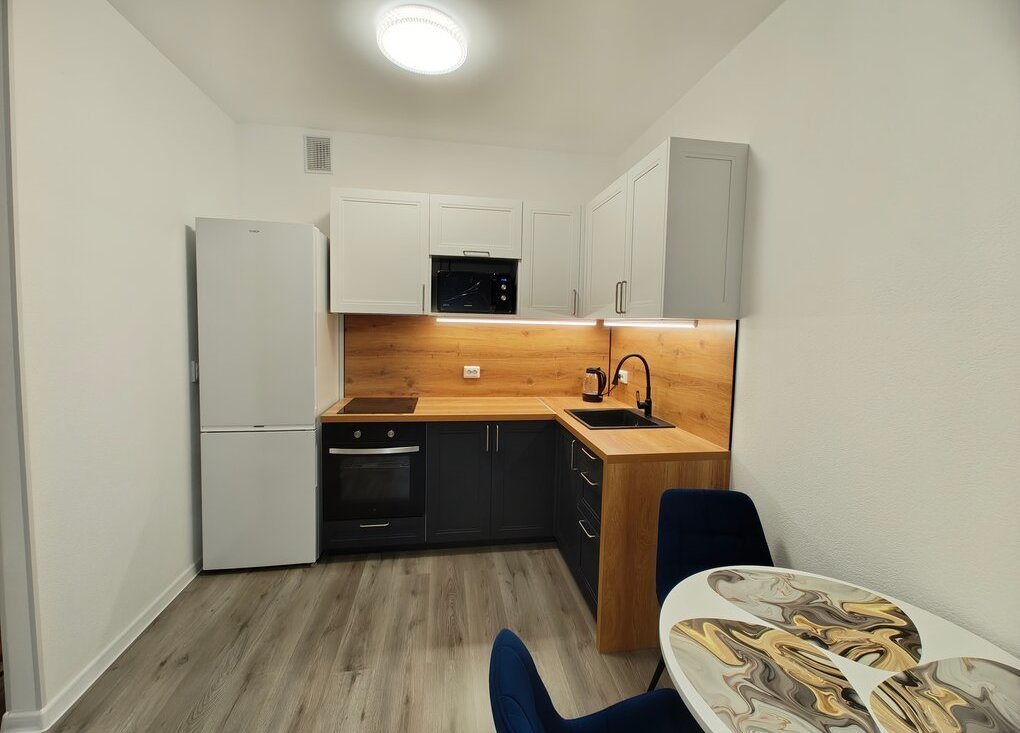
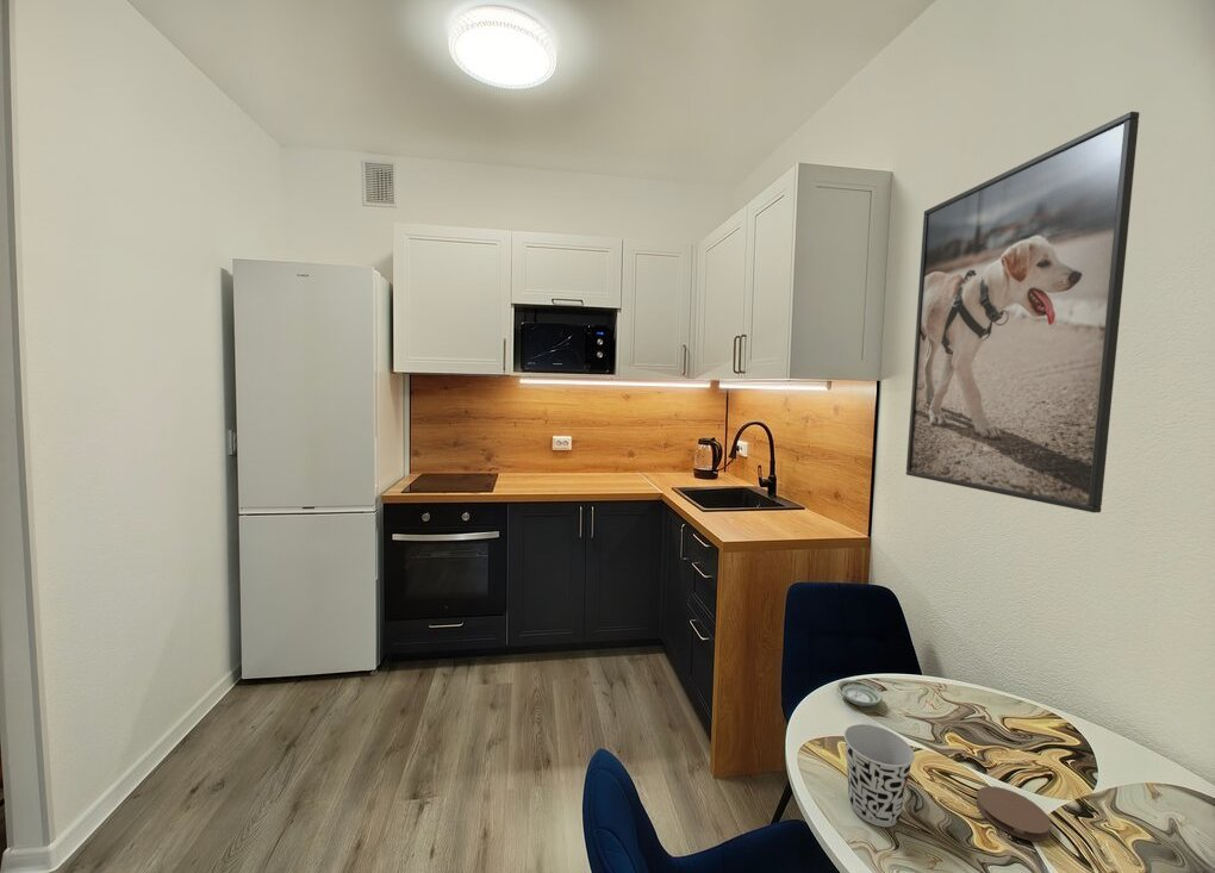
+ saucer [835,679,883,707]
+ cup [843,723,916,828]
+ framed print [905,111,1140,513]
+ coaster [976,785,1052,842]
